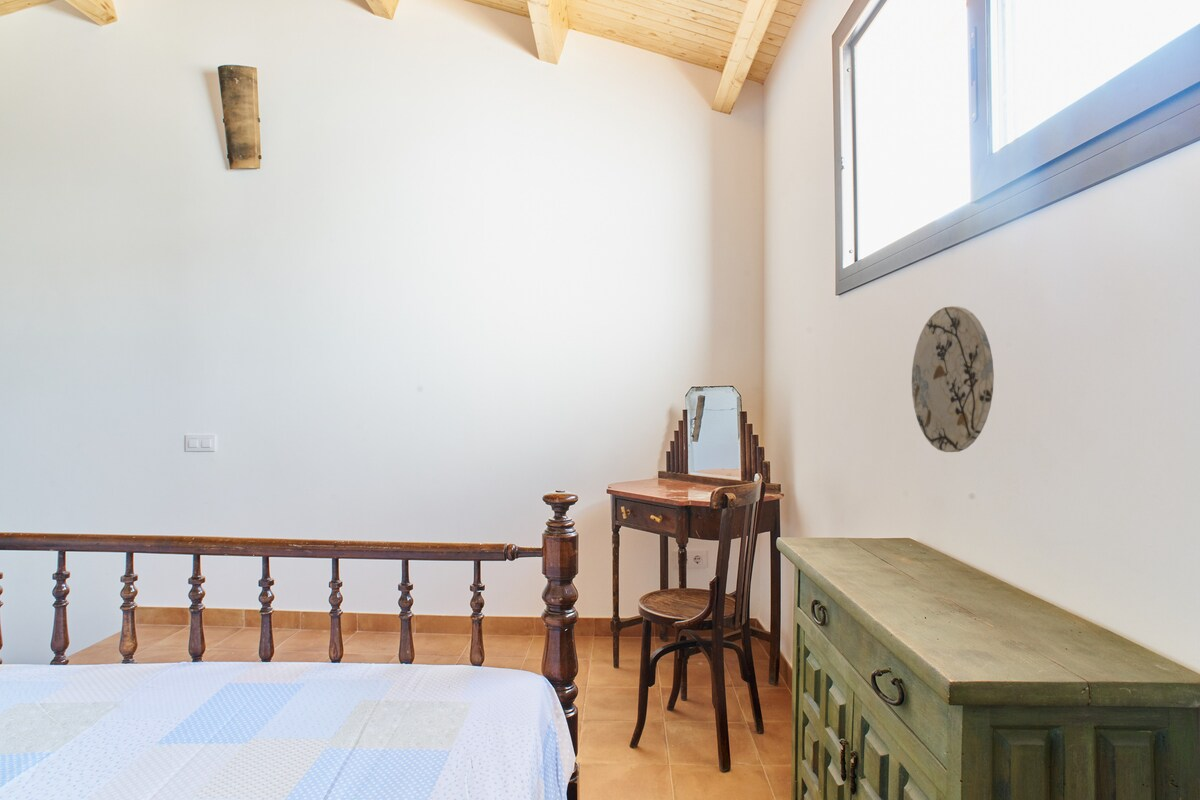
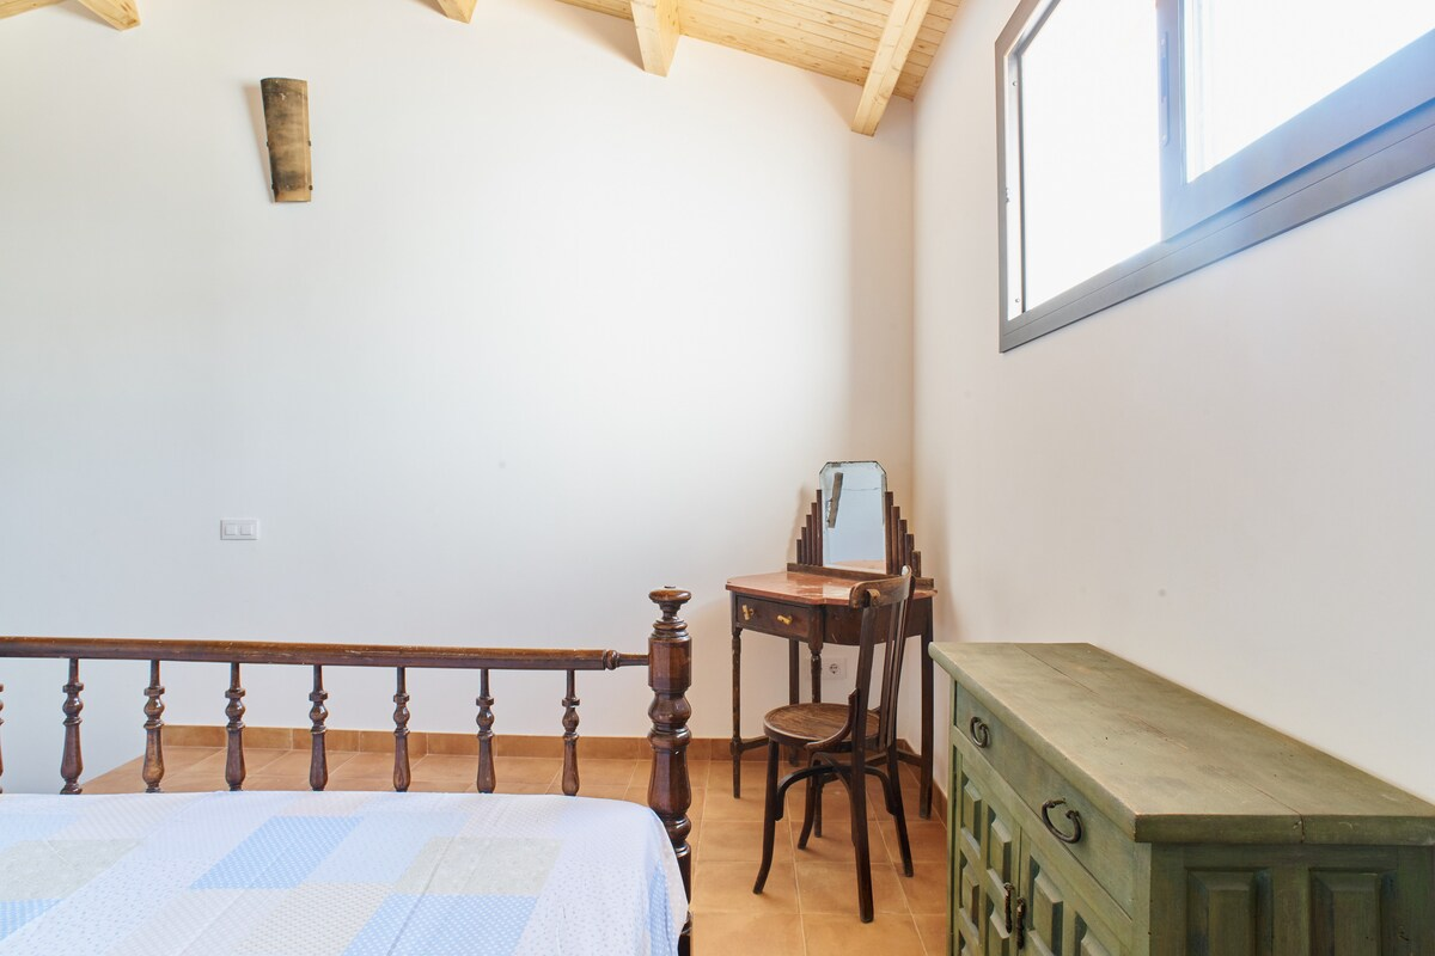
- decorative plate [911,305,995,453]
